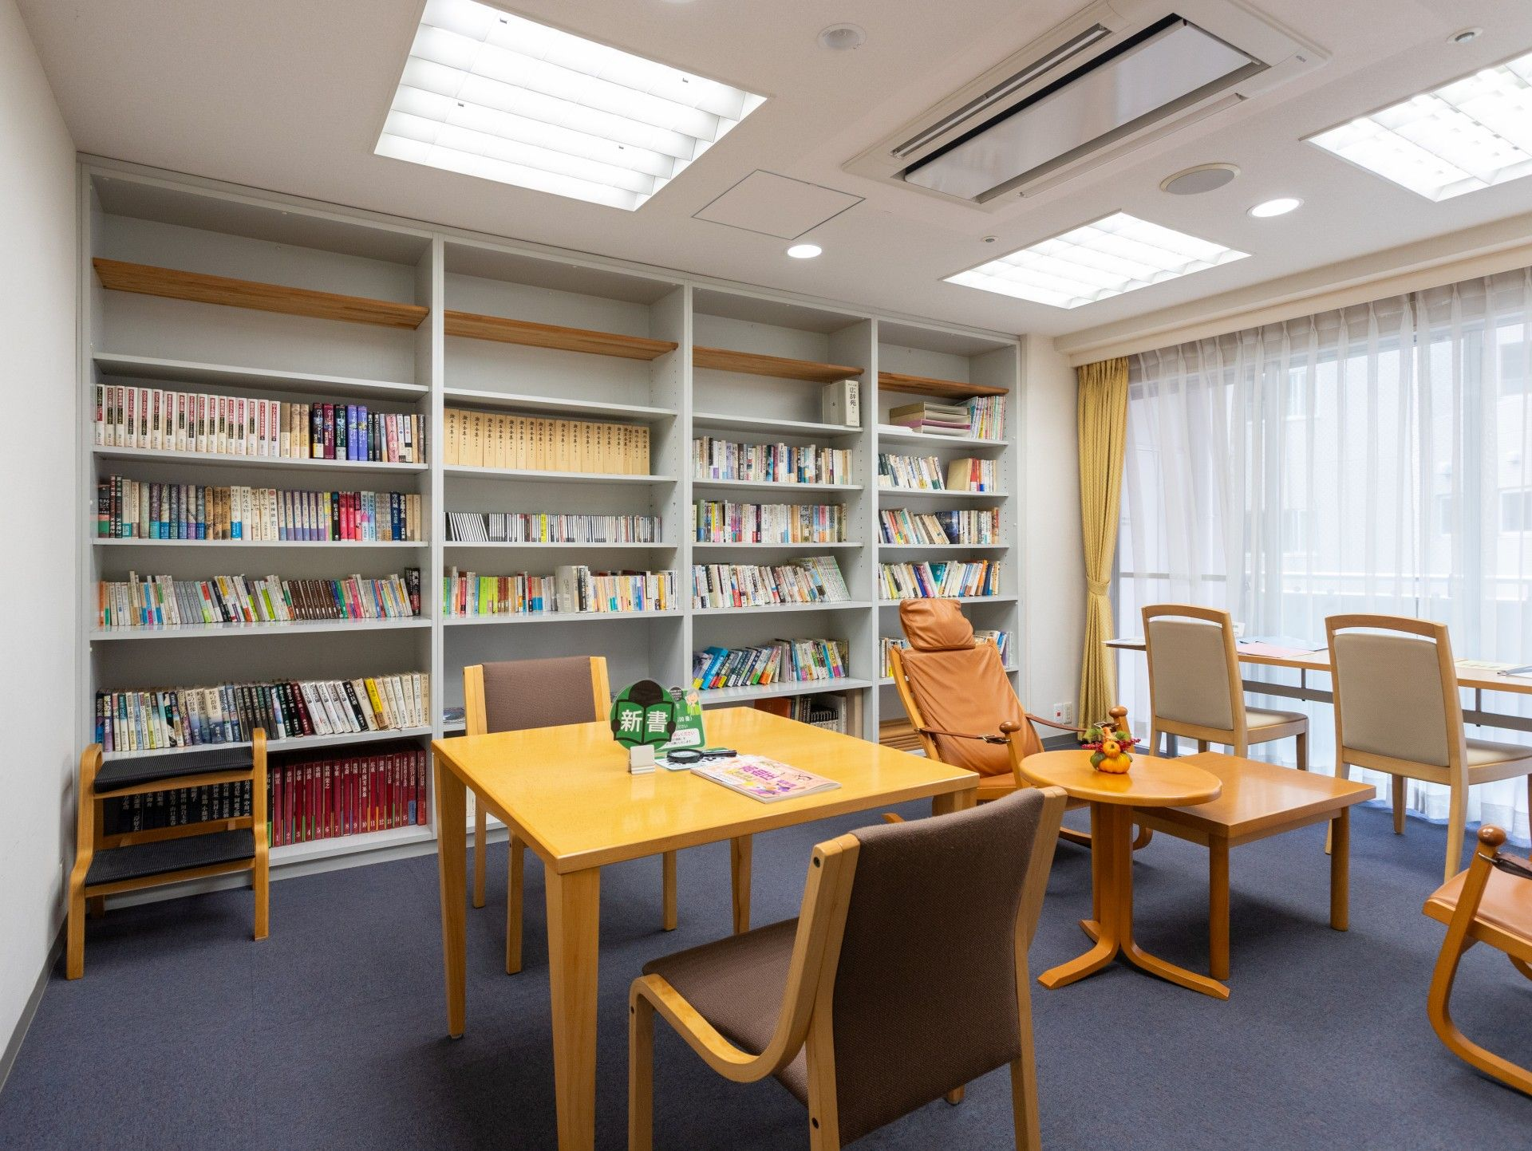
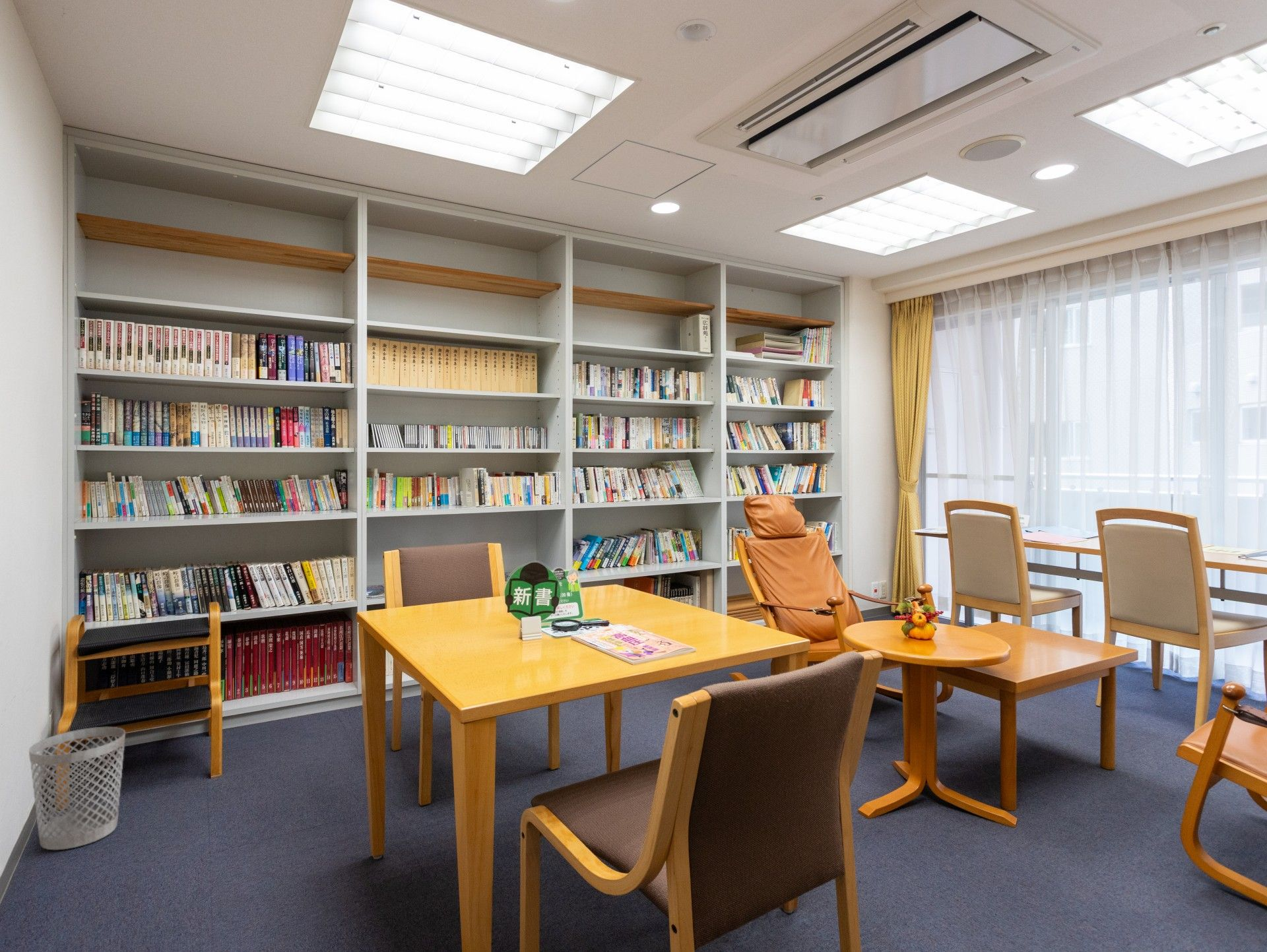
+ wastebasket [28,726,126,850]
